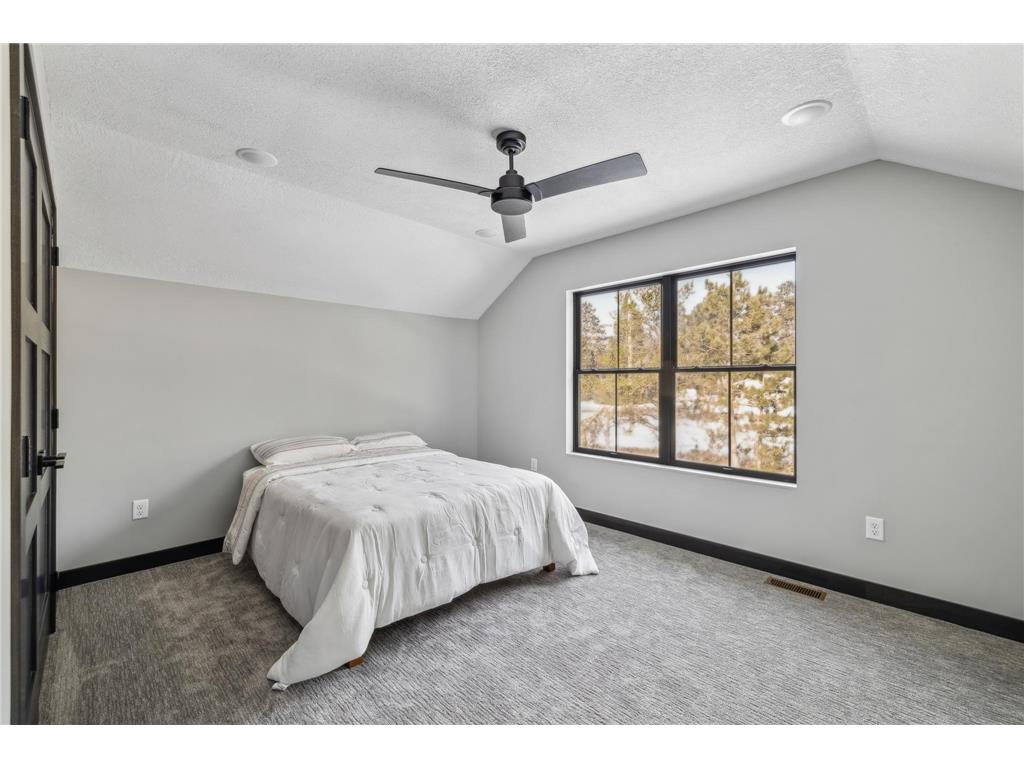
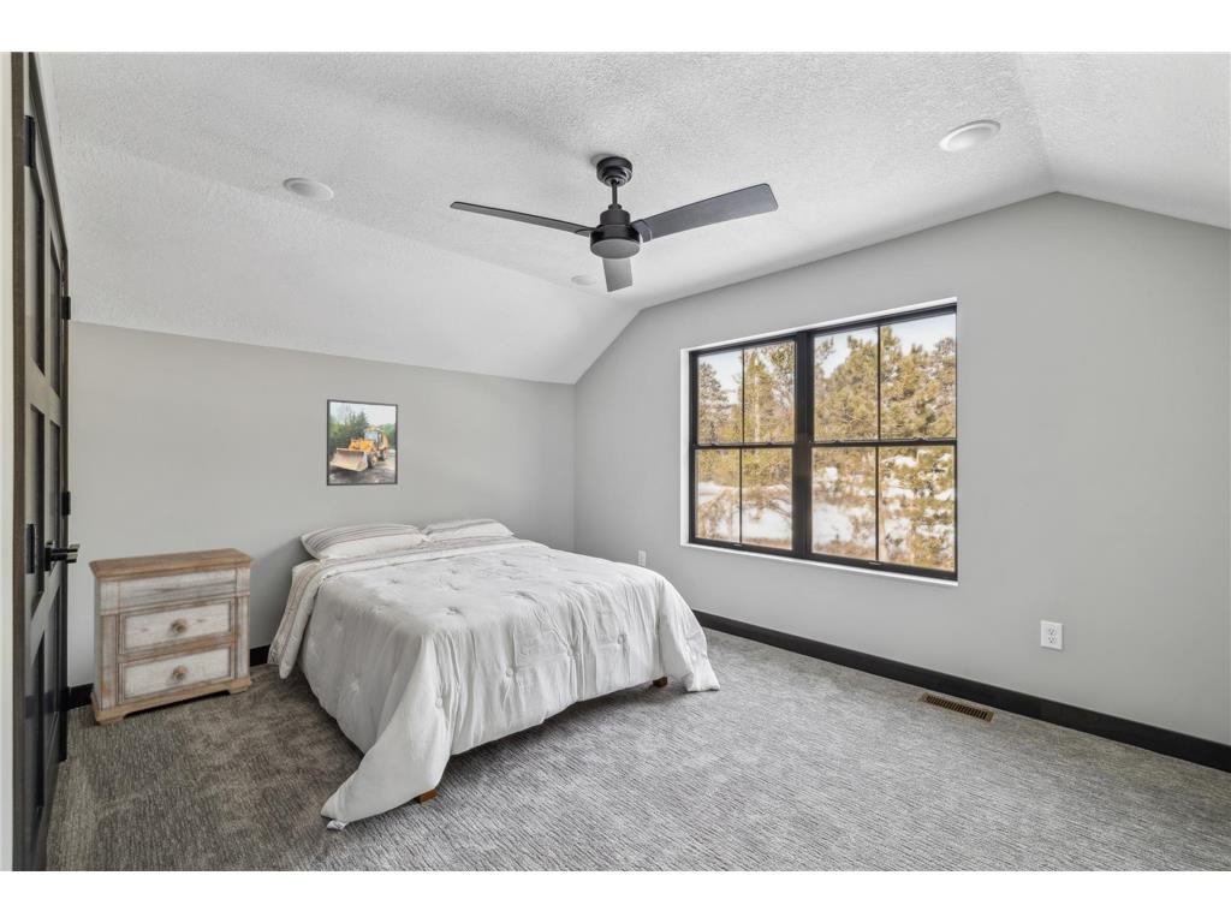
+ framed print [326,398,399,487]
+ nightstand [87,547,257,726]
